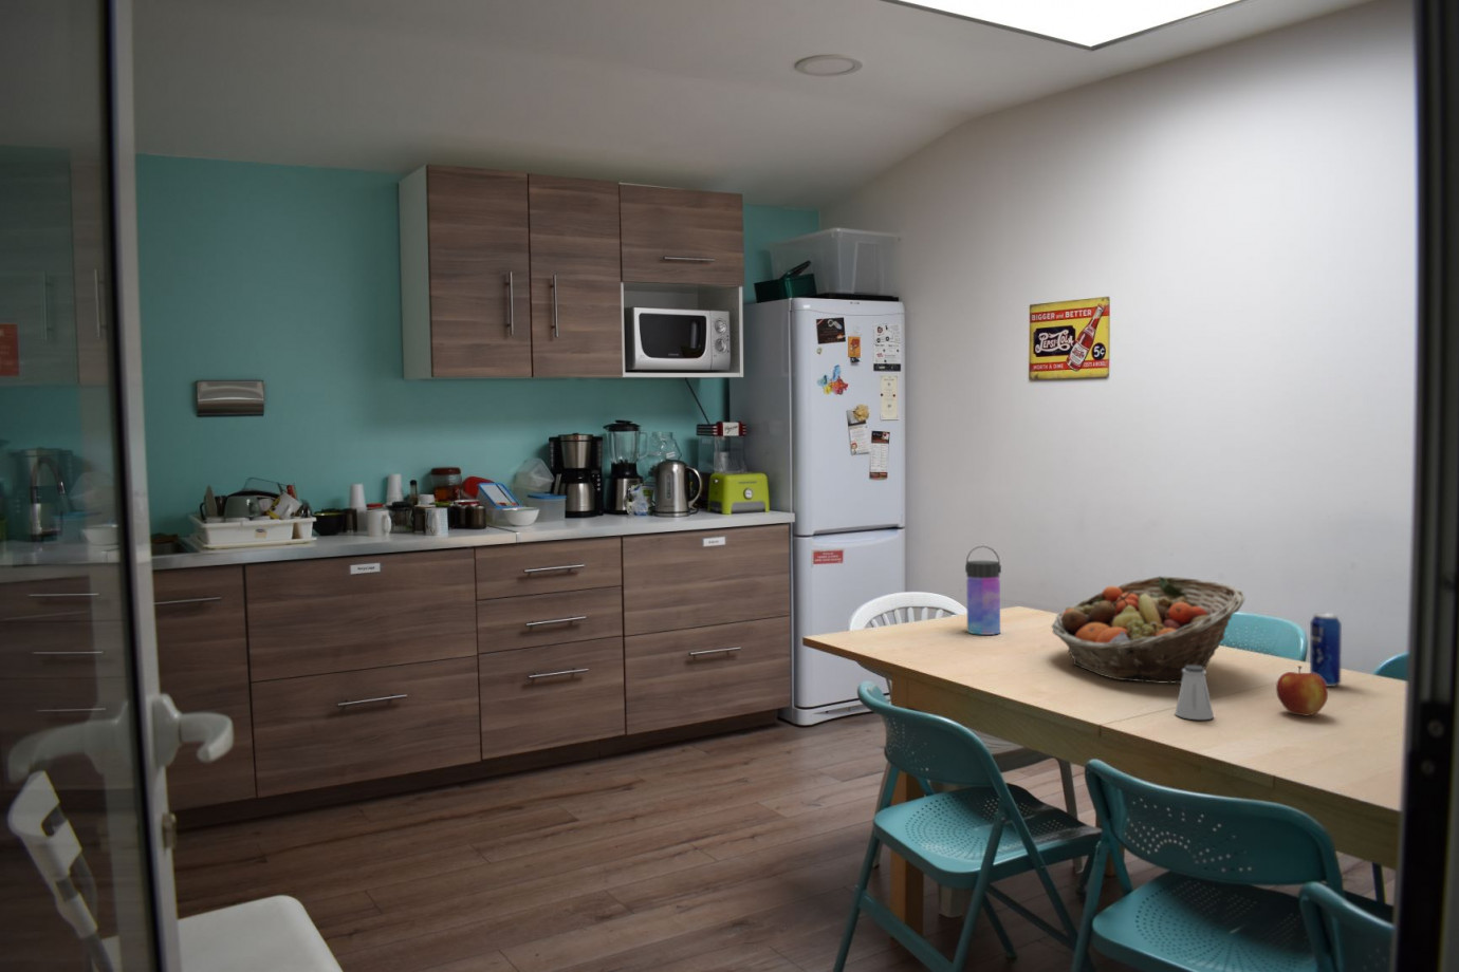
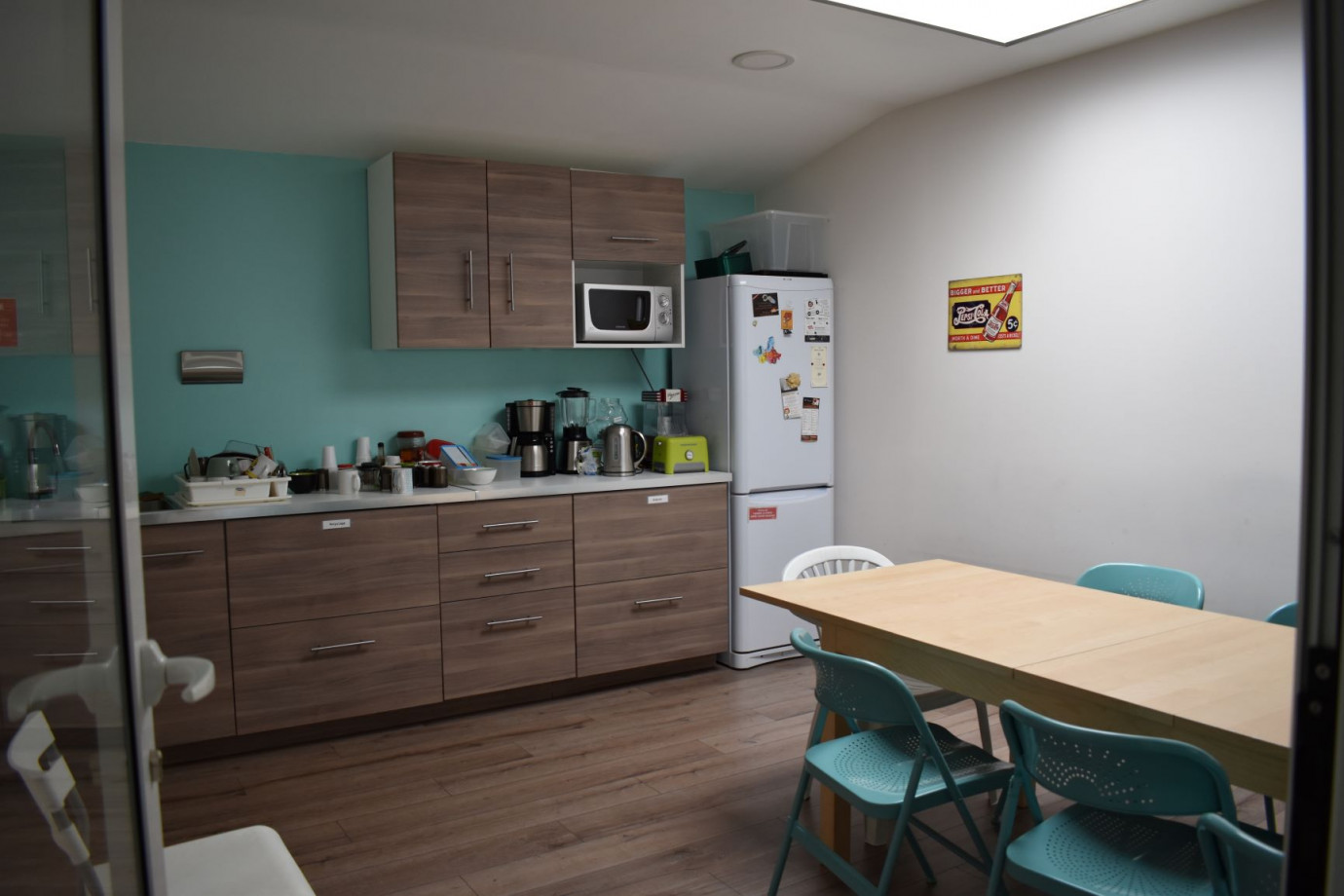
- apple [1276,665,1329,716]
- saltshaker [1173,666,1215,720]
- water bottle [964,546,1002,636]
- beverage can [1309,612,1343,688]
- fruit basket [1051,575,1245,685]
